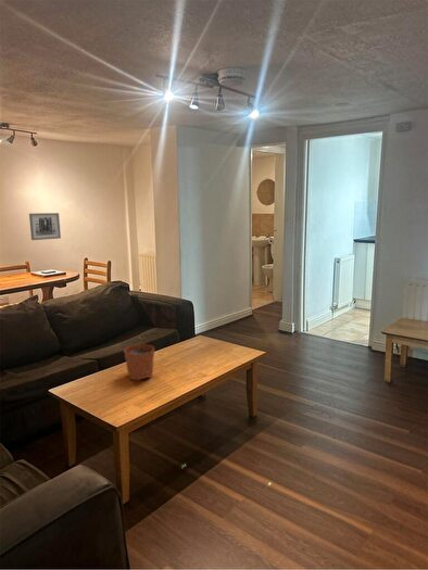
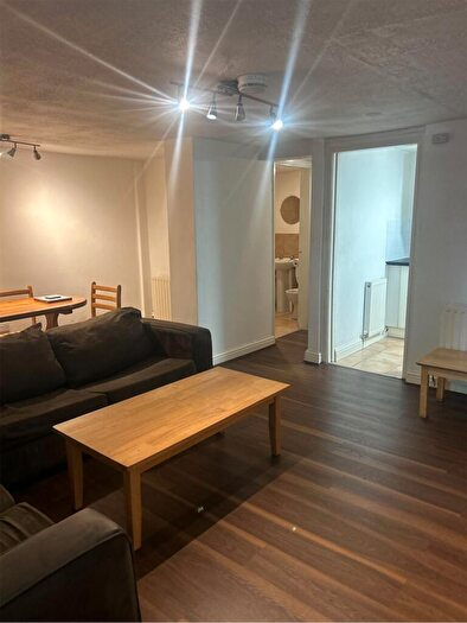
- plant pot [123,337,155,381]
- wall art [28,212,62,241]
